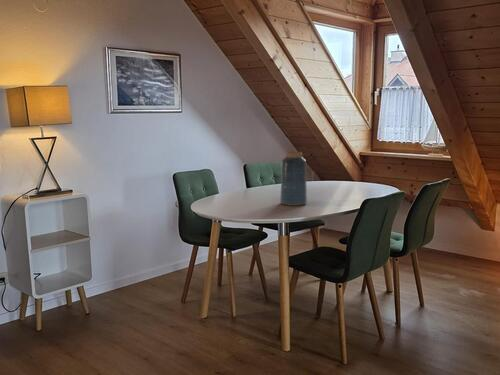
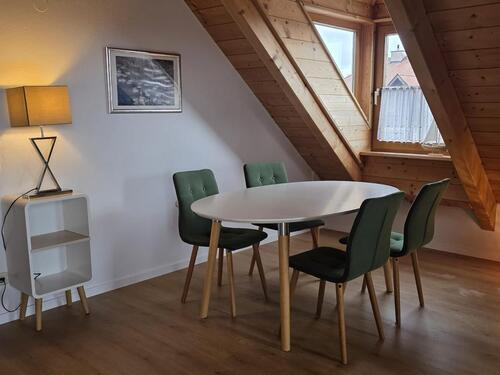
- vase [279,151,308,207]
